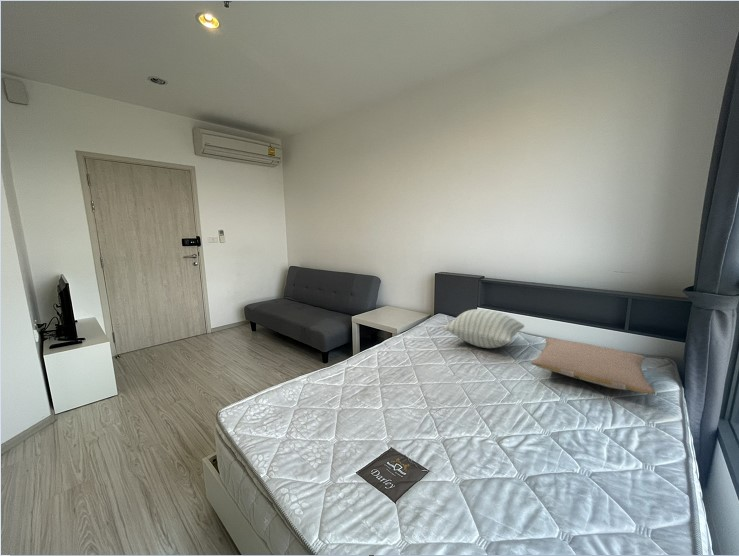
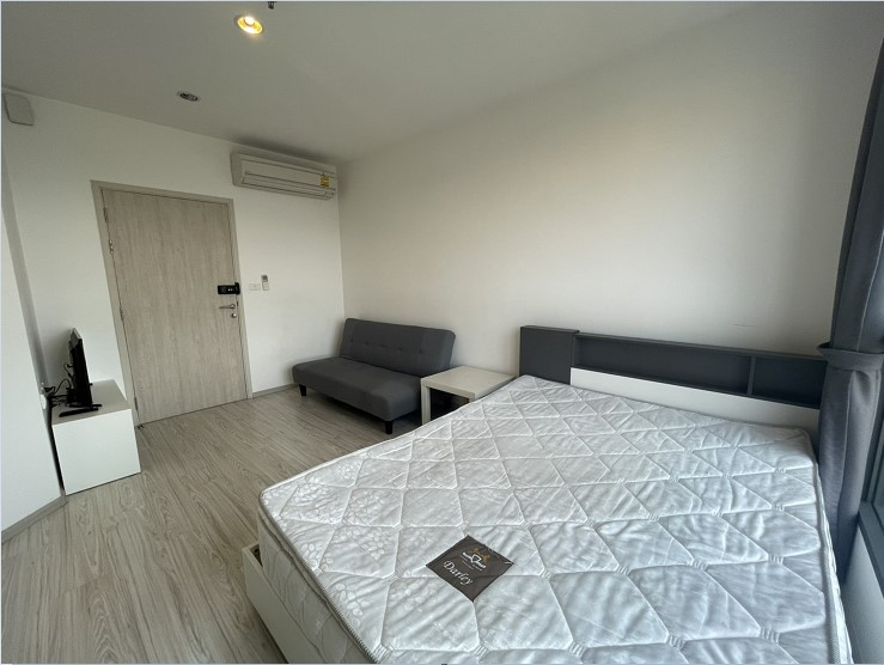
- pillow [442,308,525,349]
- pillow [531,337,655,395]
